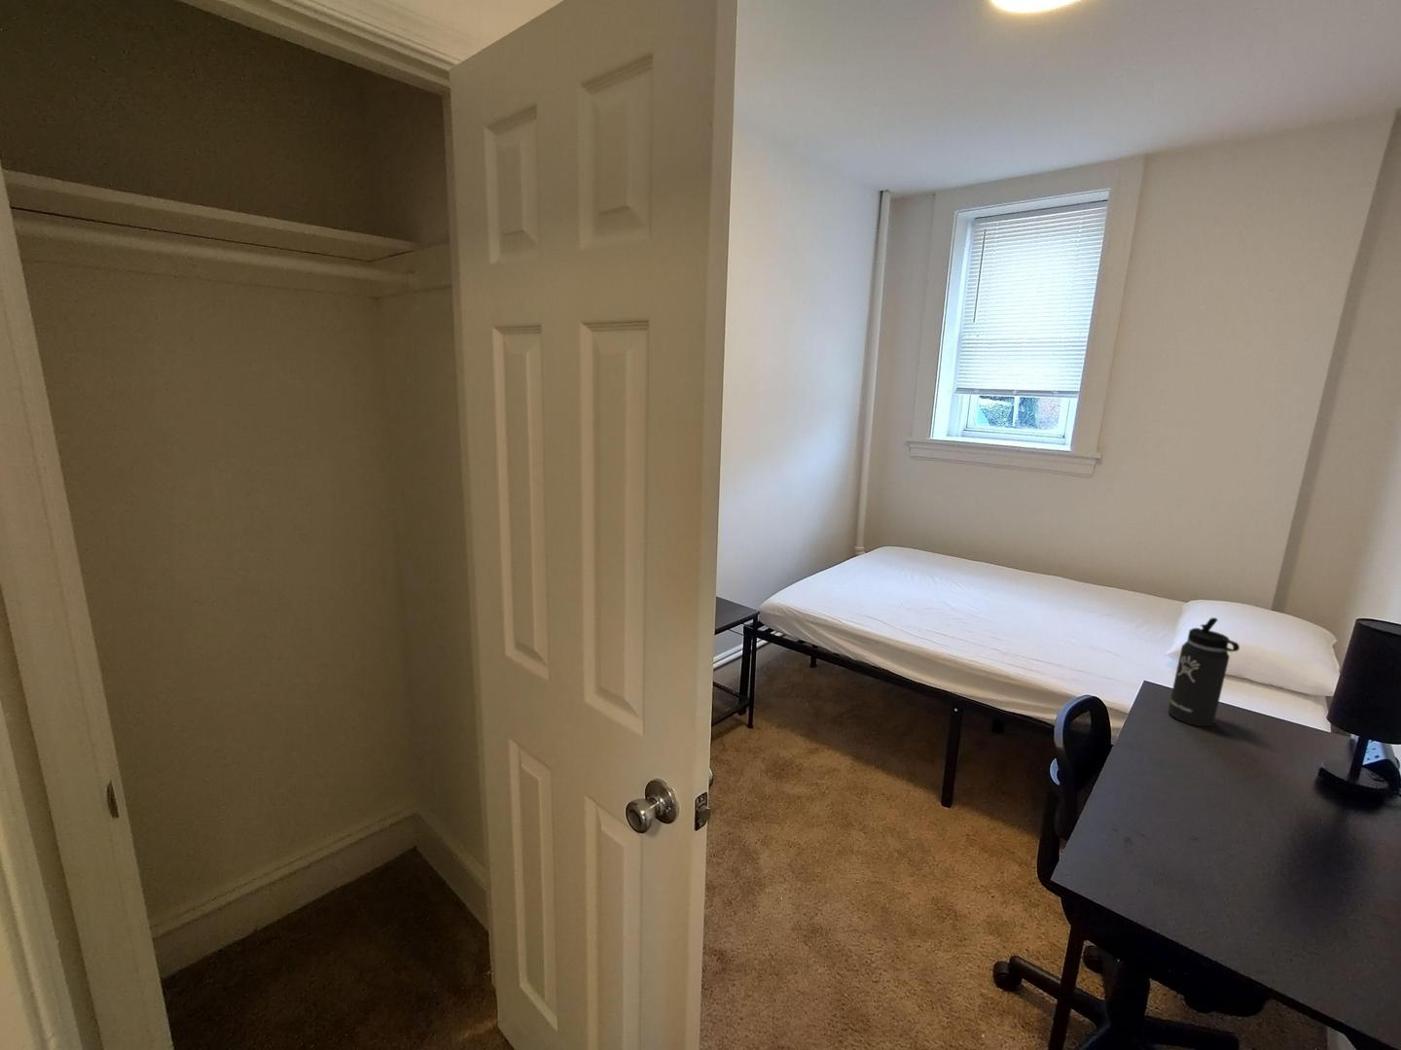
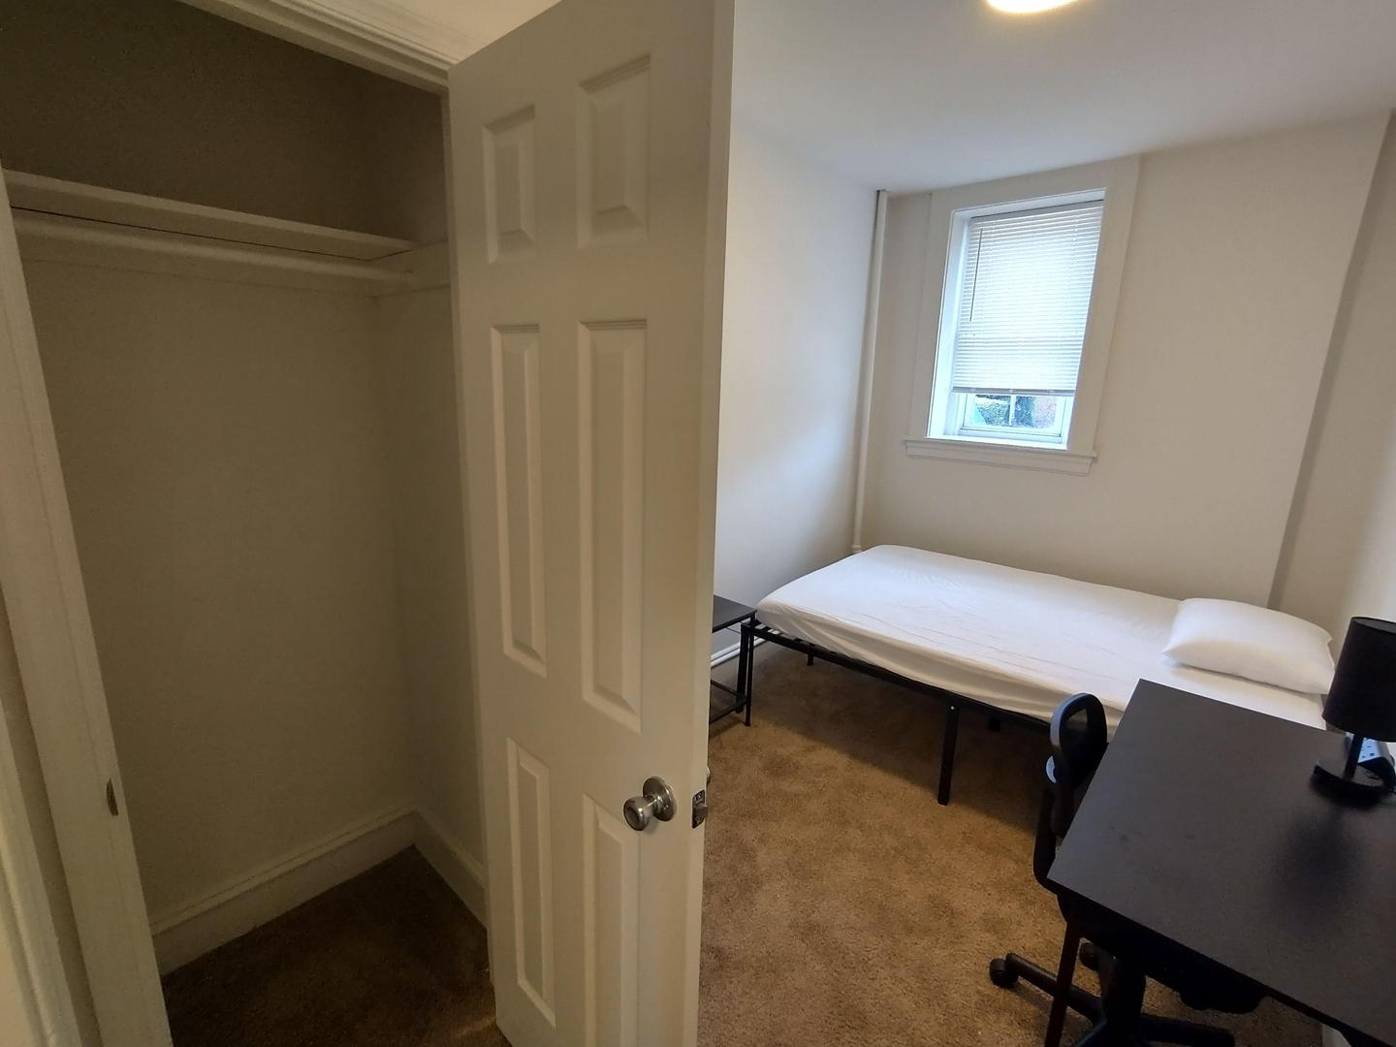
- thermos bottle [1166,617,1240,727]
